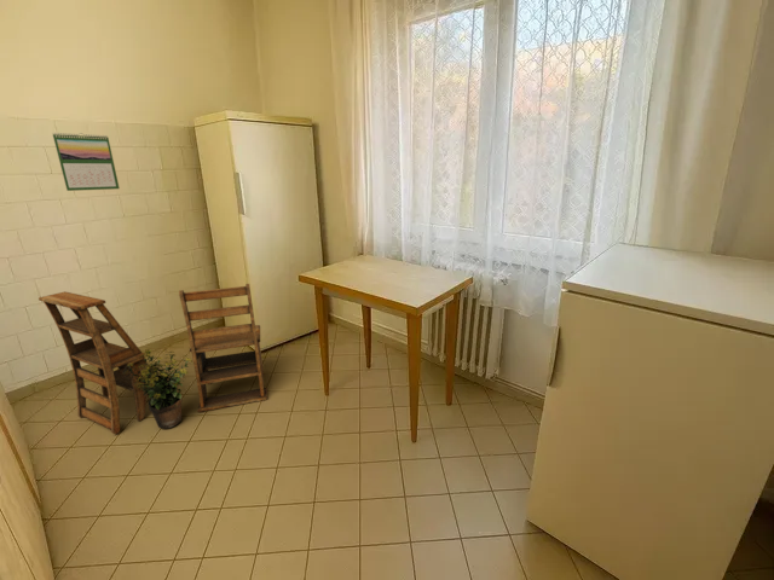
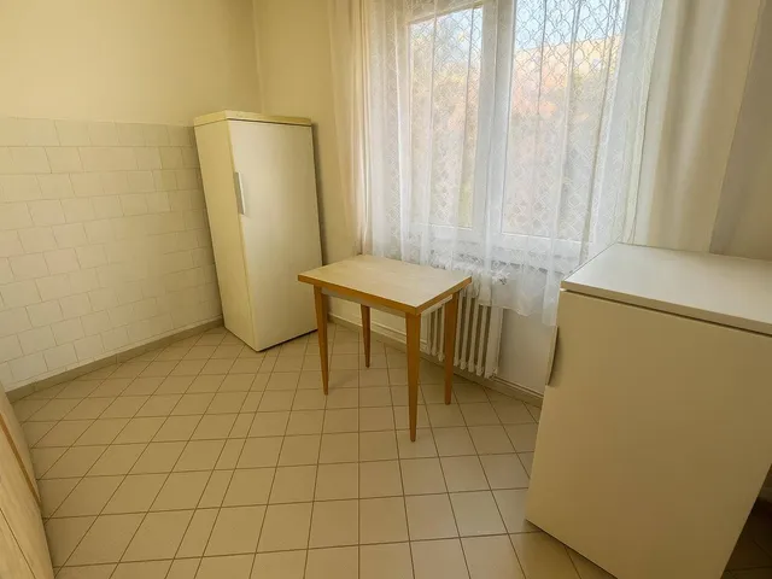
- wooden chair [37,283,268,435]
- calendar [51,132,121,192]
